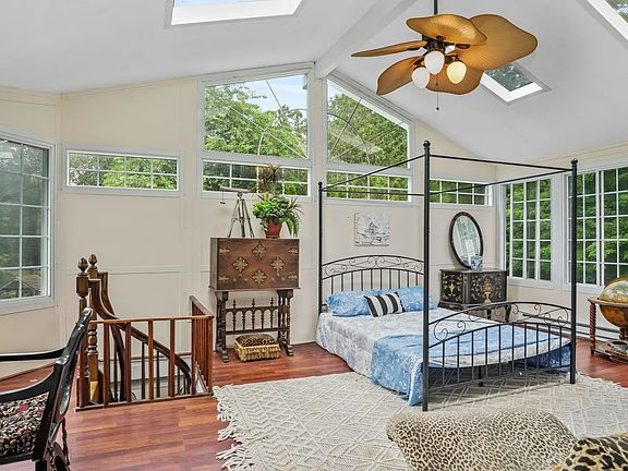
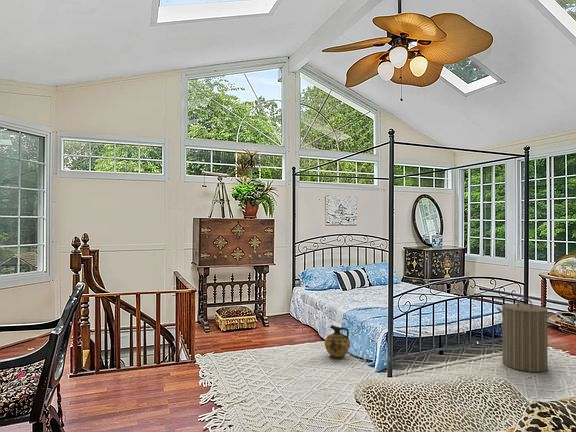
+ laundry hamper [496,297,554,373]
+ ceramic jug [324,324,351,360]
